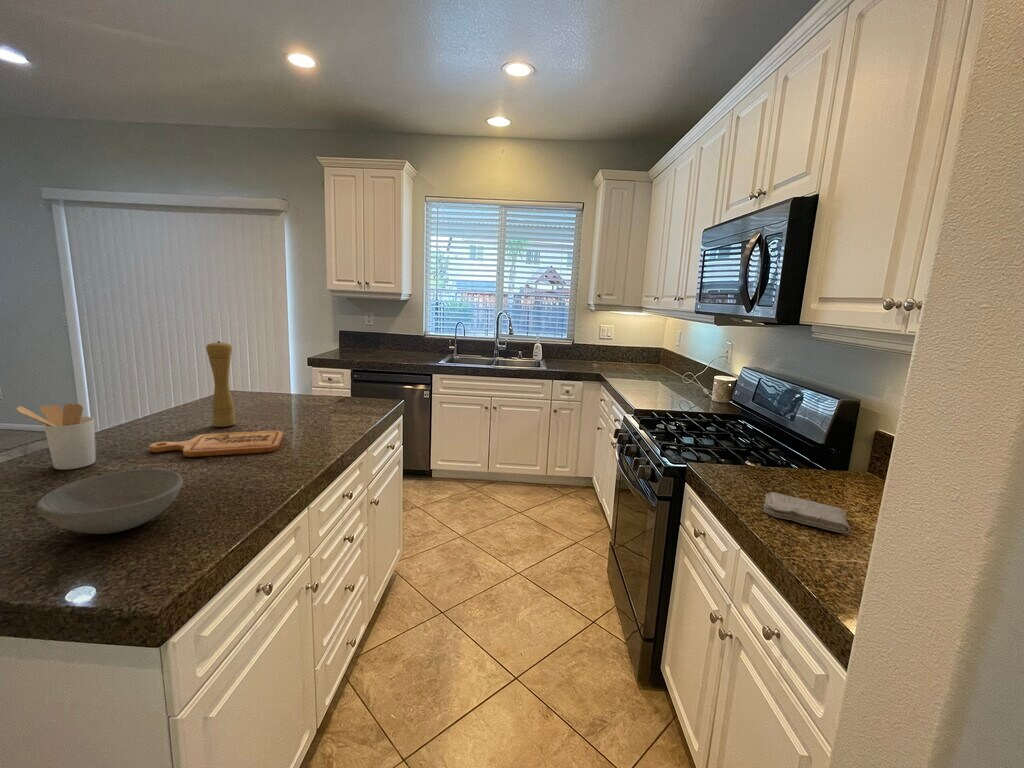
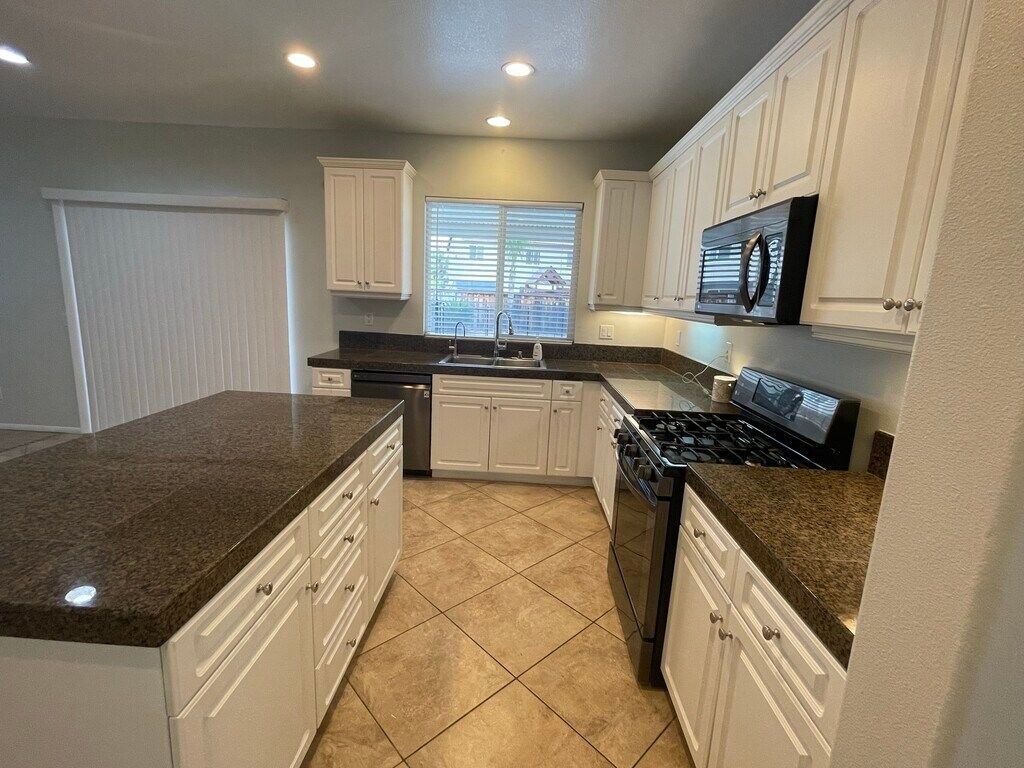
- pepper mill [205,340,237,428]
- washcloth [763,491,851,534]
- cutting board [148,430,284,458]
- utensil holder [15,402,97,471]
- bowl [35,468,184,535]
